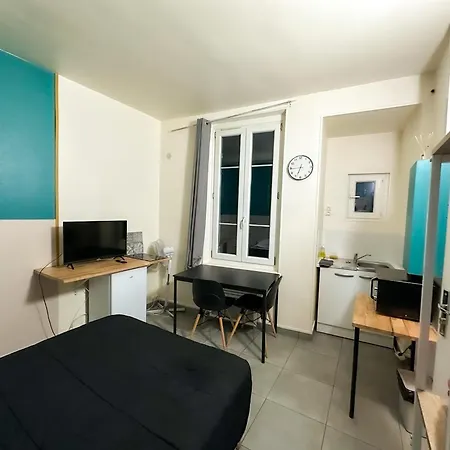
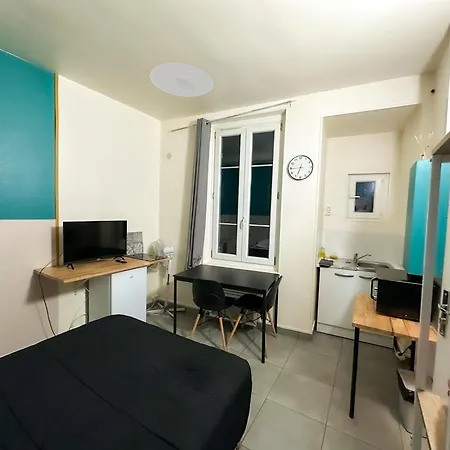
+ ceiling light [149,62,214,98]
